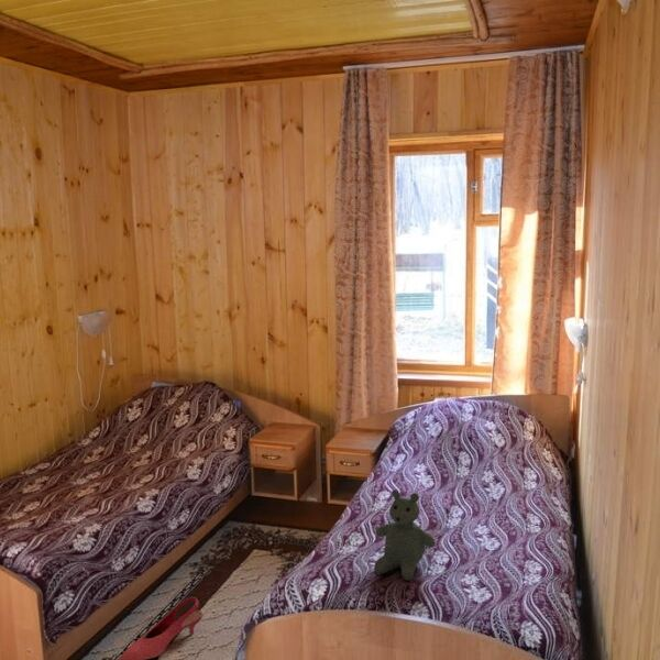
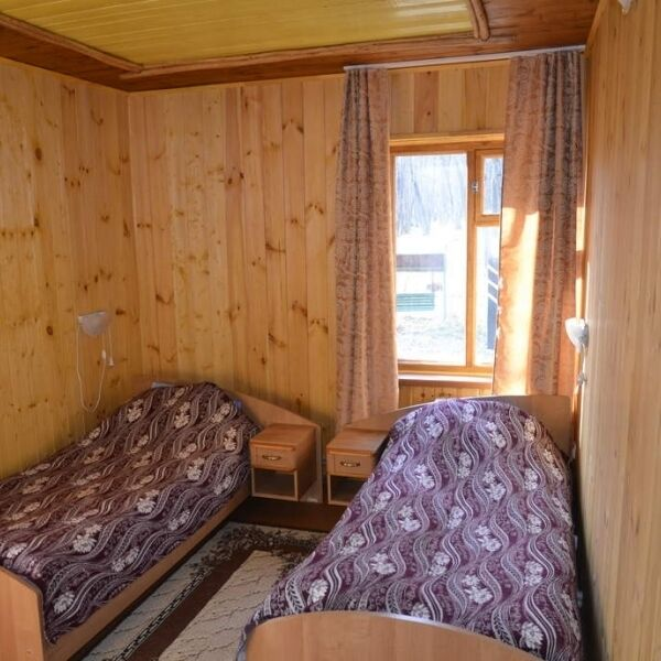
- stuffed bear [373,488,437,582]
- shoe [119,596,204,660]
